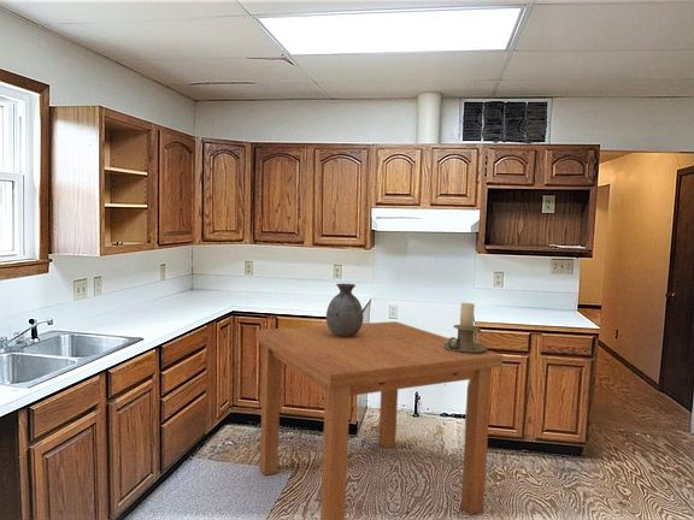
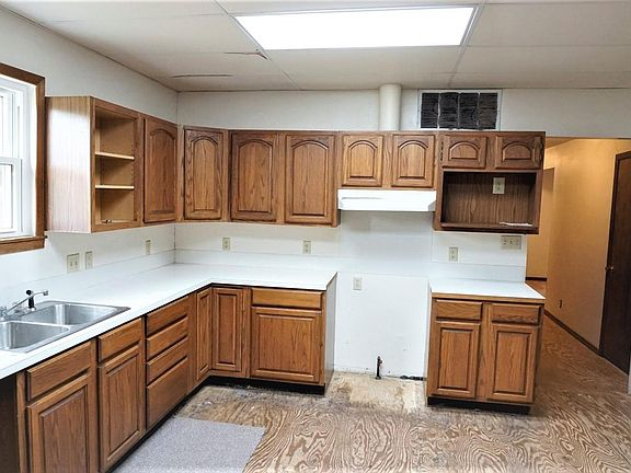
- candle holder [443,302,489,353]
- dining table [254,320,504,520]
- vase [325,283,364,337]
